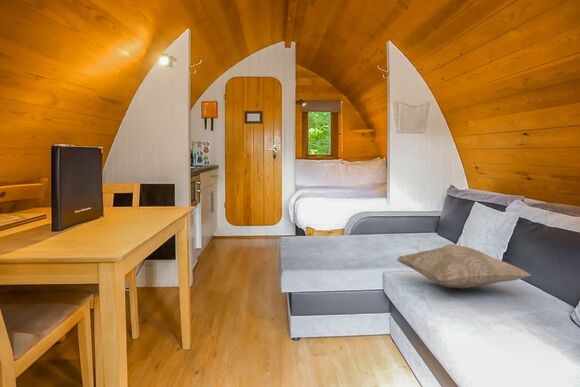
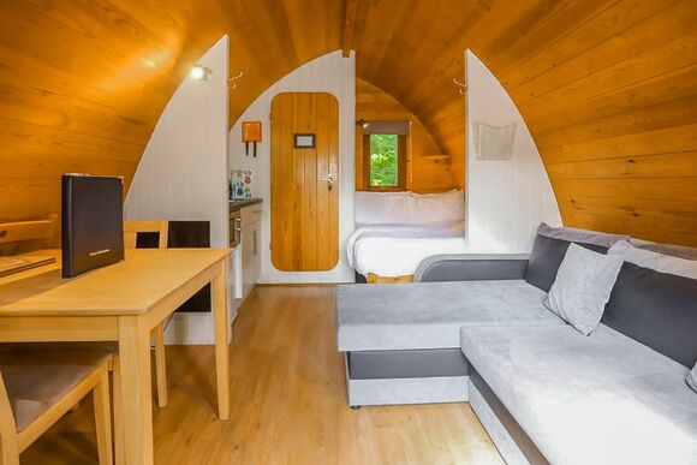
- decorative pillow [396,243,532,289]
